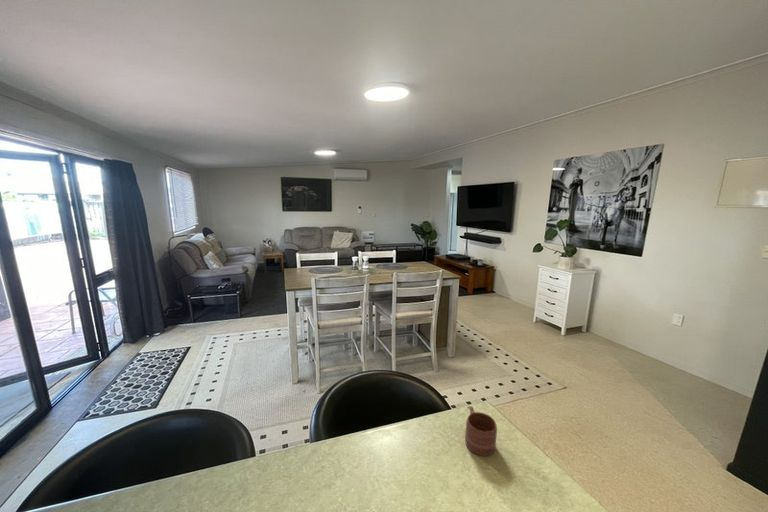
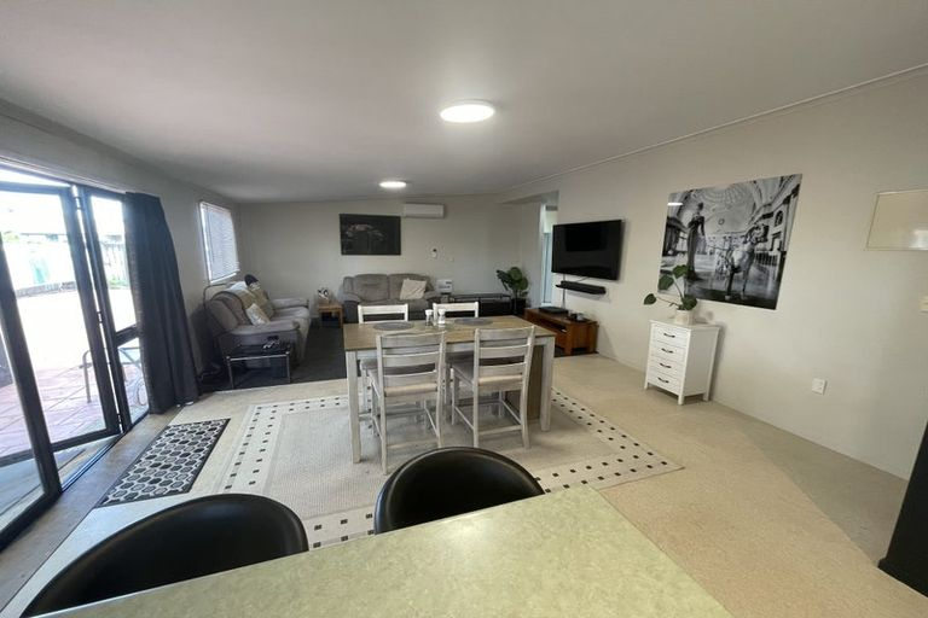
- mug [464,405,498,457]
